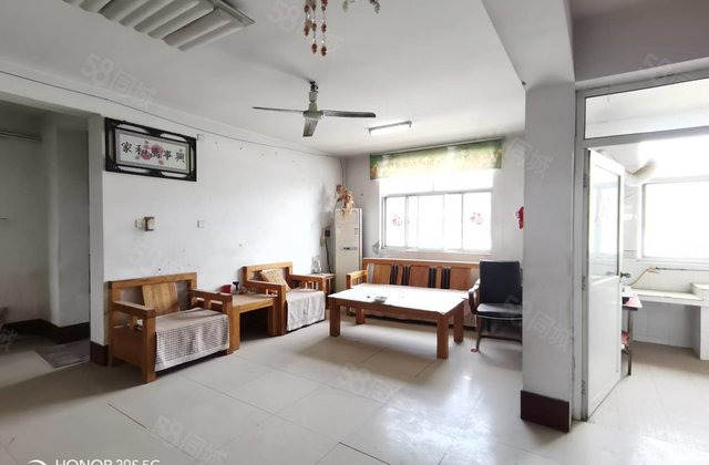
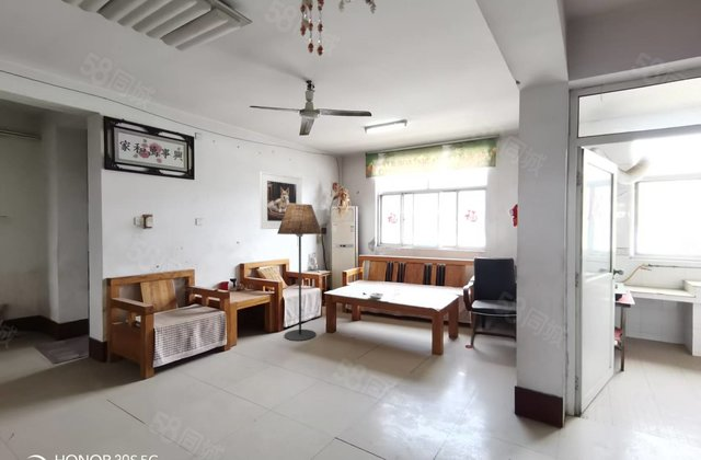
+ floor lamp [276,204,323,342]
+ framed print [258,171,302,230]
